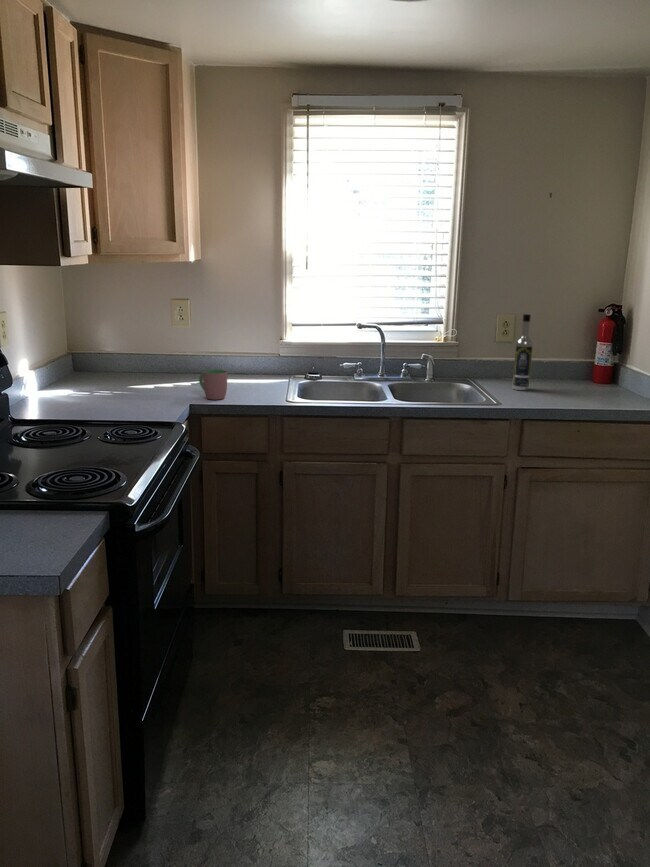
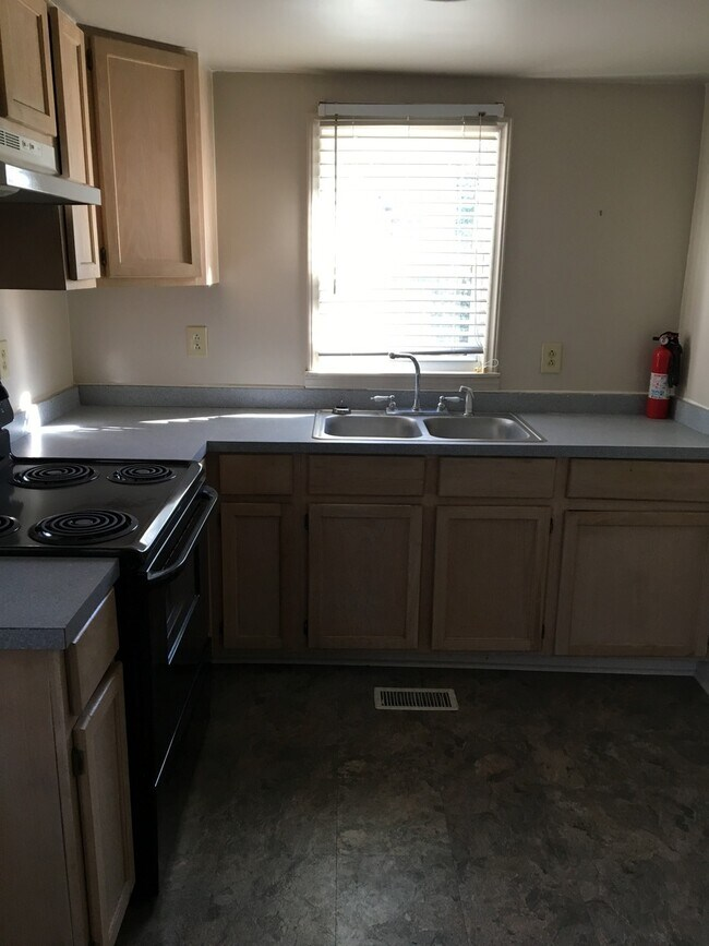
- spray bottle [511,313,534,391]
- cup [198,369,228,401]
